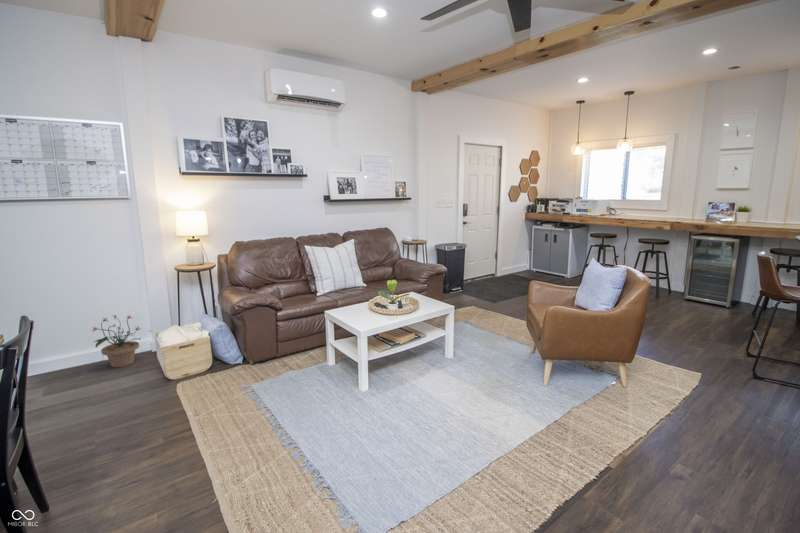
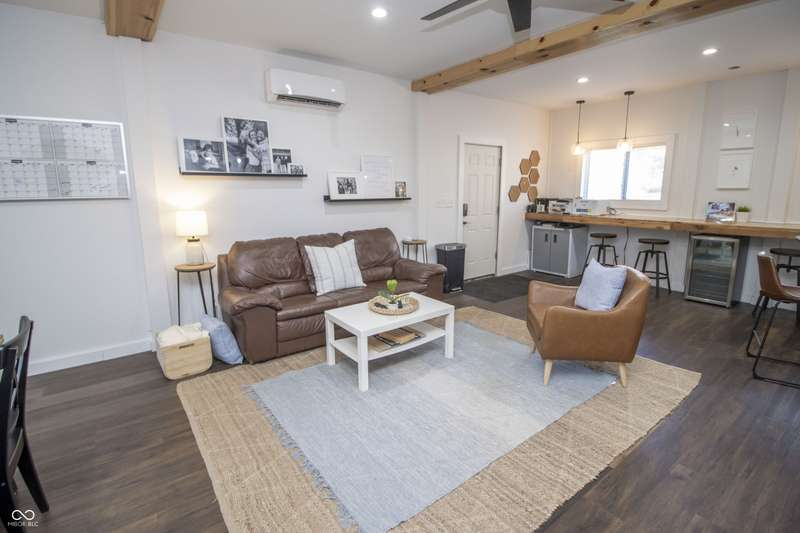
- potted plant [90,314,142,368]
